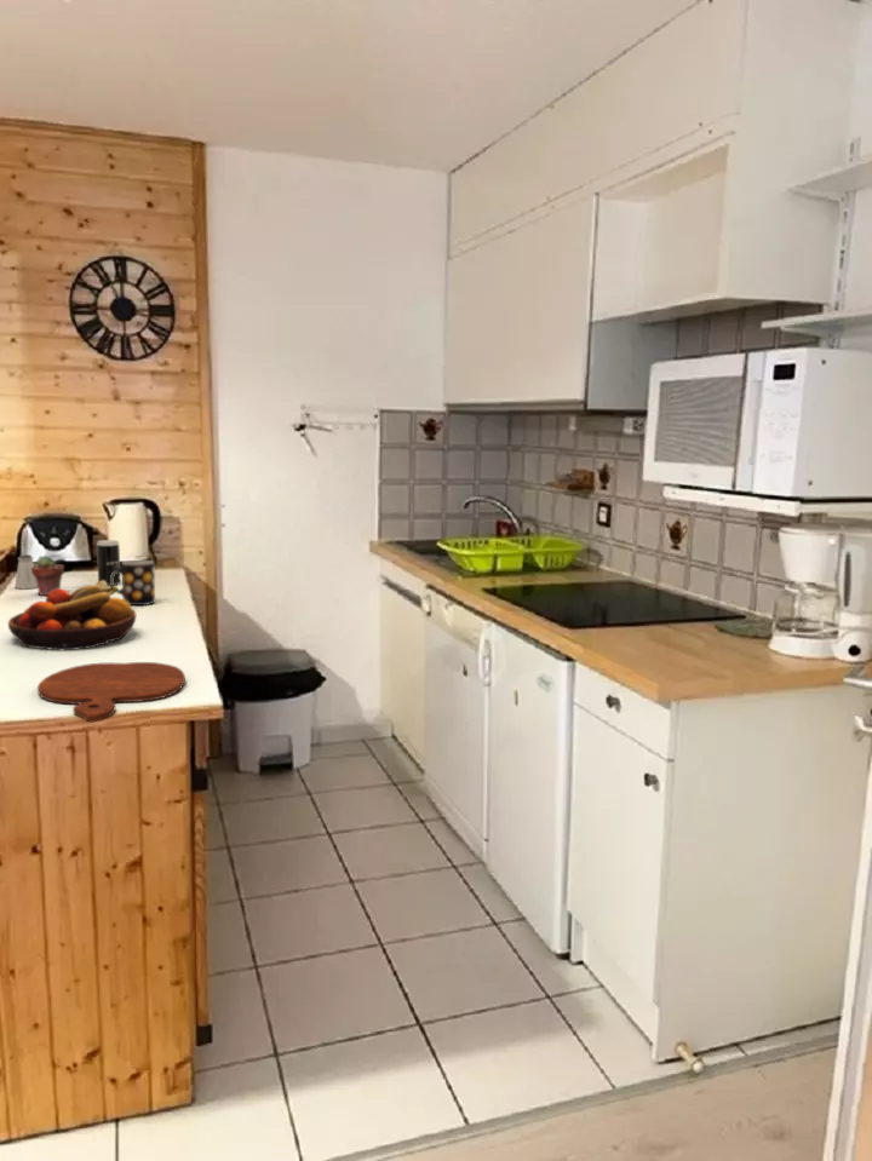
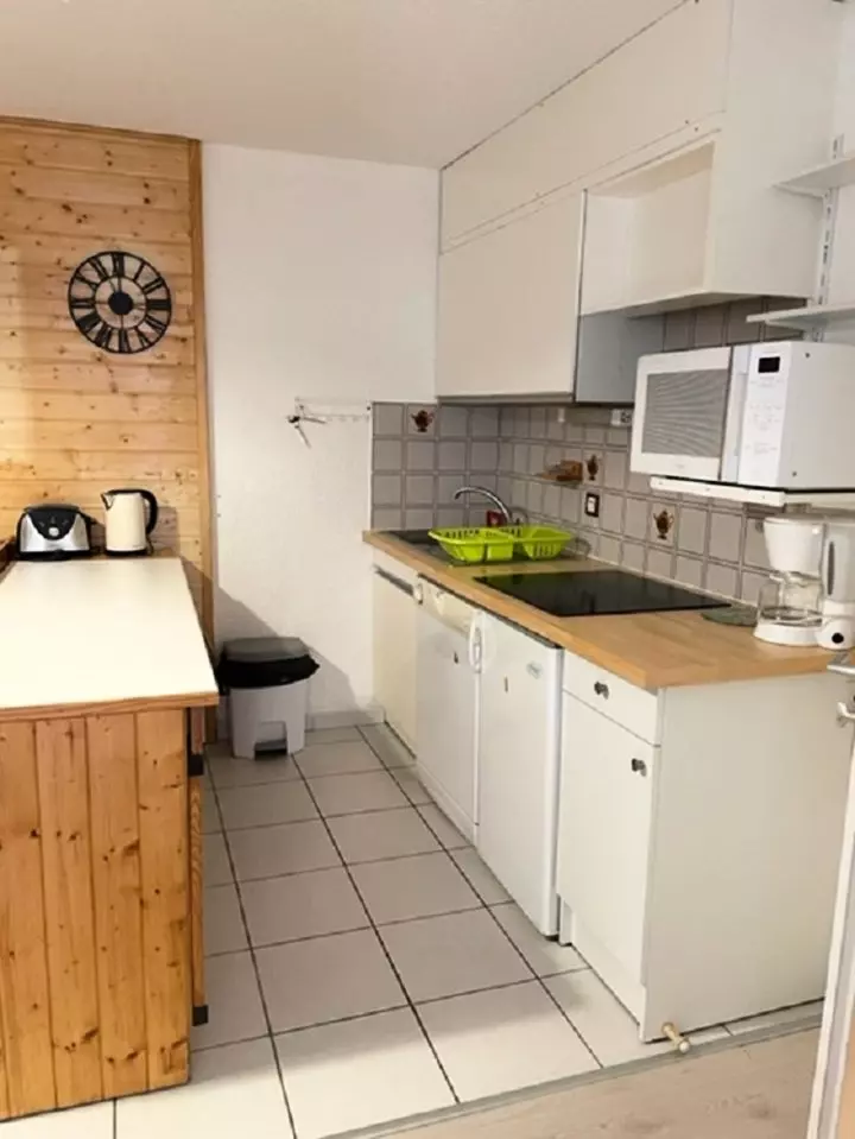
- fruit bowl [7,581,137,651]
- saltshaker [13,553,38,591]
- mug [110,559,156,607]
- beverage can [96,539,122,587]
- potted succulent [31,554,65,597]
- cutting board [36,661,187,723]
